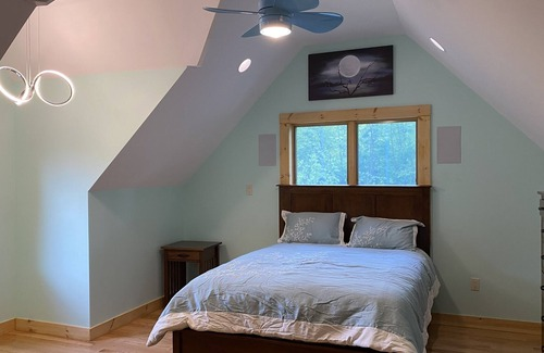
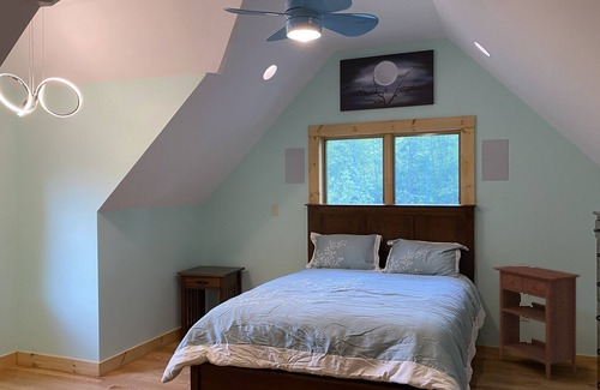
+ nightstand [492,265,582,382]
